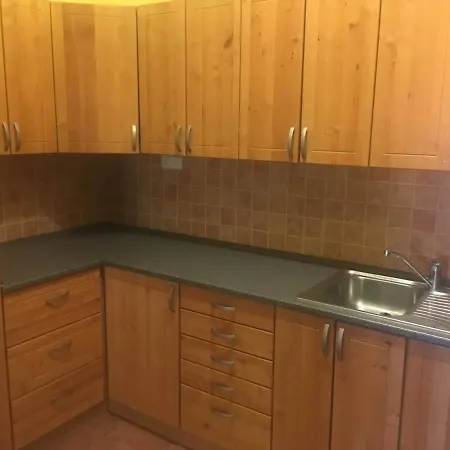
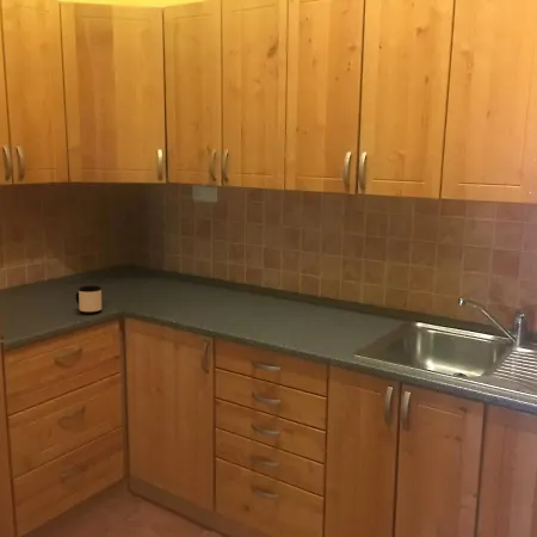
+ mug [75,284,103,315]
